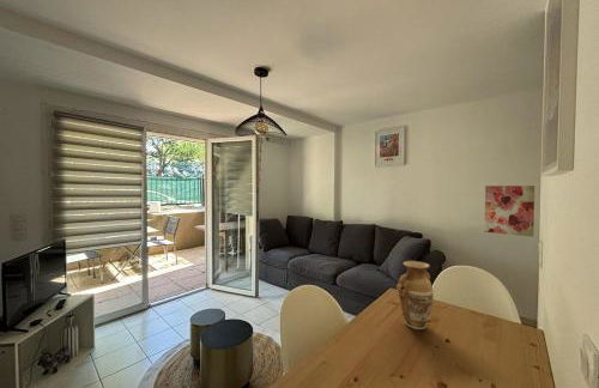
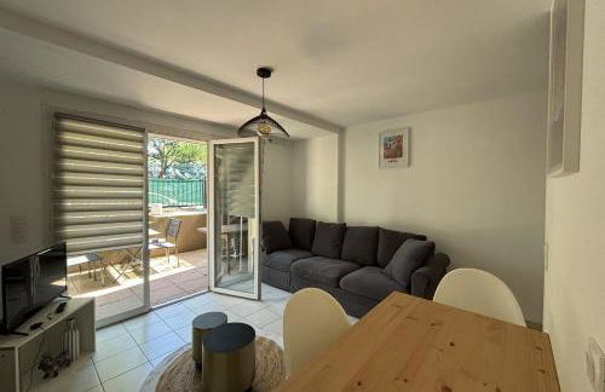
- vase [395,260,434,331]
- wall art [484,184,536,238]
